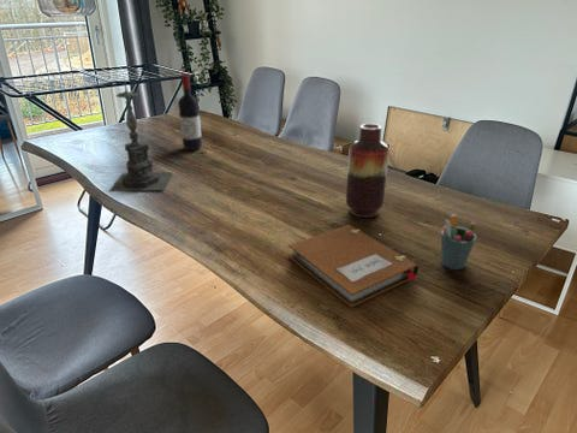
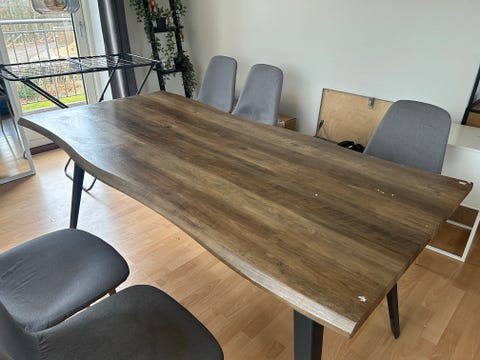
- vase [345,123,389,219]
- notebook [287,224,420,308]
- wine bottle [177,73,203,152]
- candle holder [108,76,173,192]
- pen holder [440,214,478,271]
